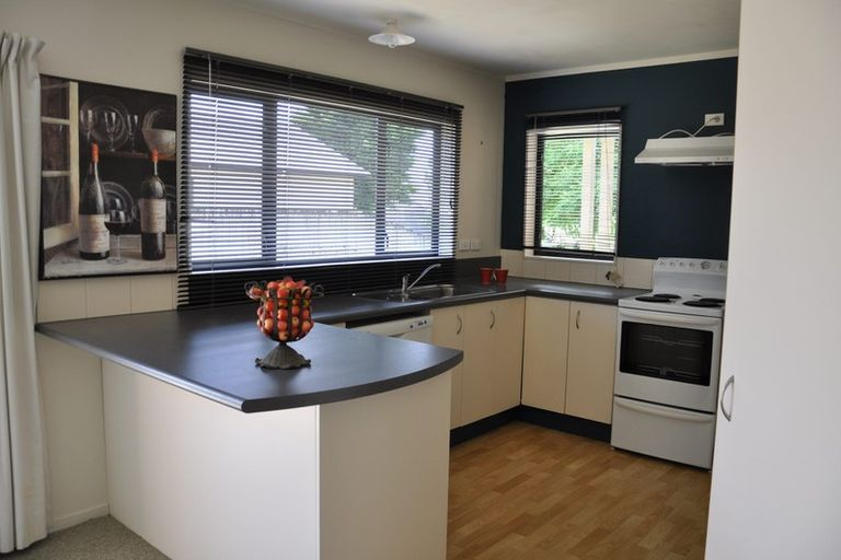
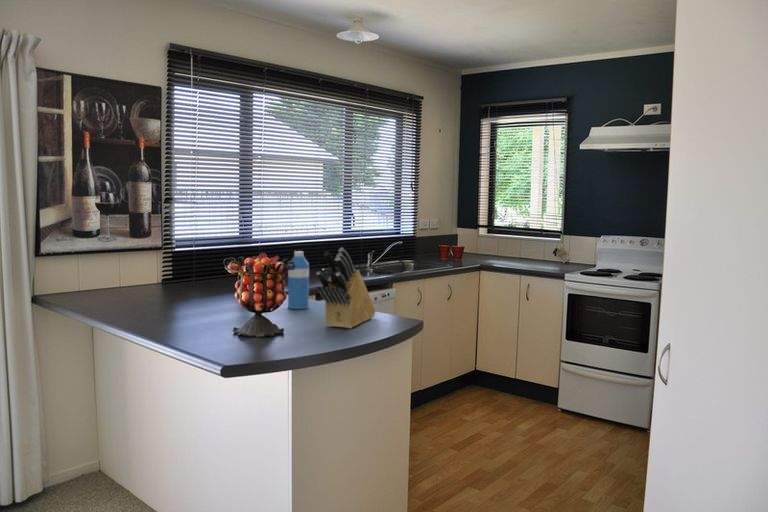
+ knife block [315,247,377,329]
+ water bottle [287,250,310,310]
